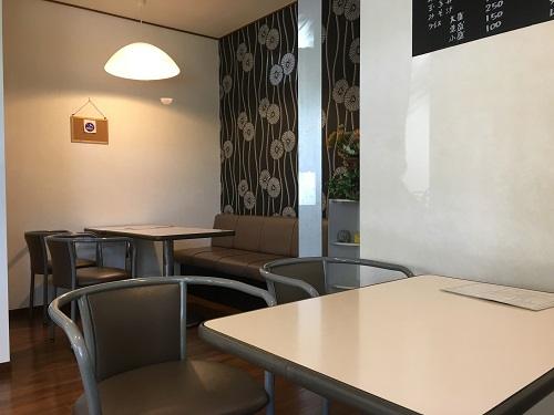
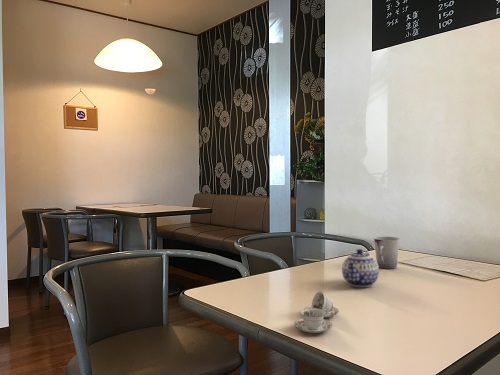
+ cup [373,236,400,270]
+ teapot [341,248,380,288]
+ chinaware [293,291,340,334]
